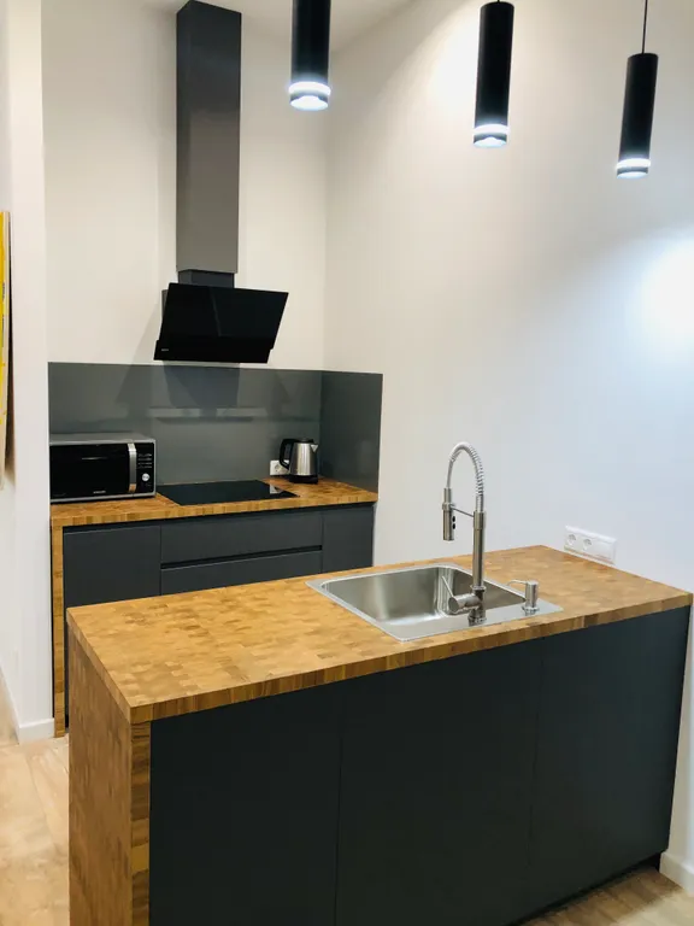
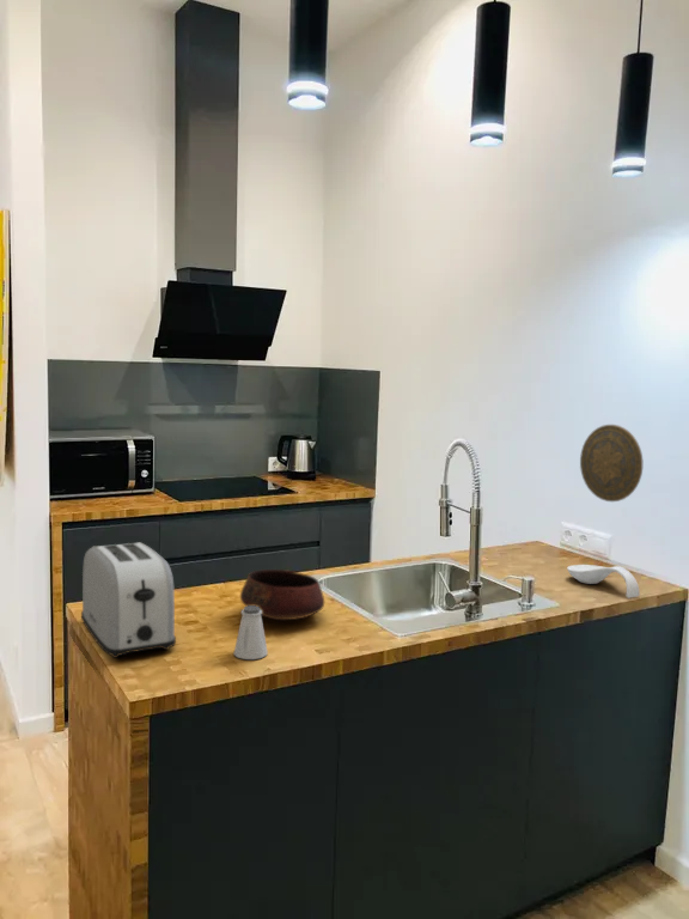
+ decorative plate [579,424,644,503]
+ spoon rest [566,564,641,600]
+ saltshaker [232,605,268,661]
+ toaster [80,541,177,659]
+ bowl [239,568,325,621]
